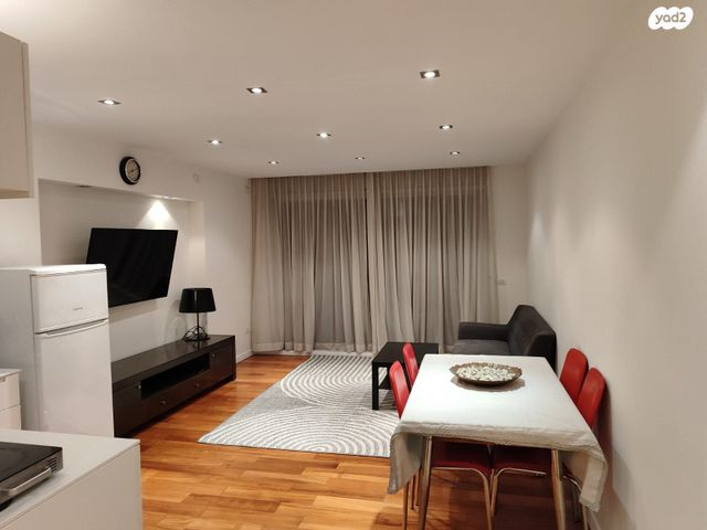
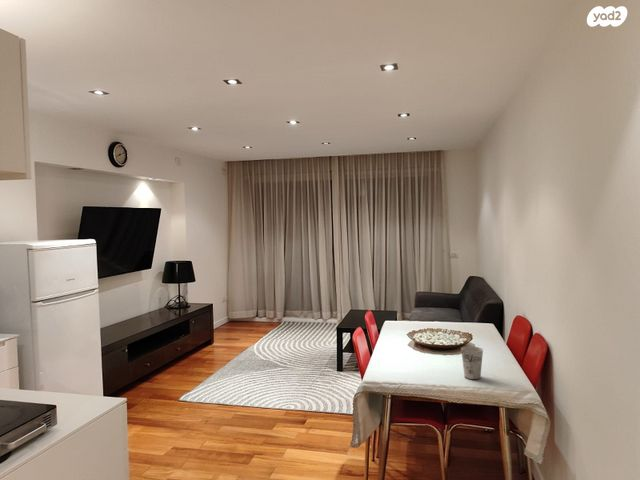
+ cup [460,345,484,381]
